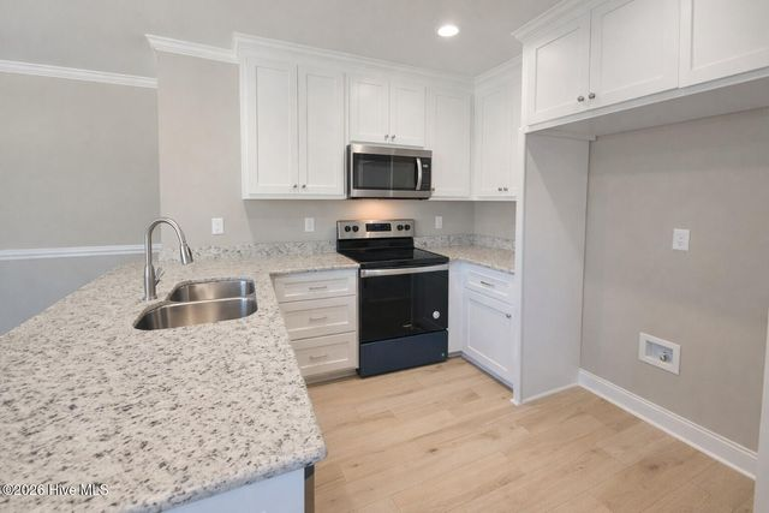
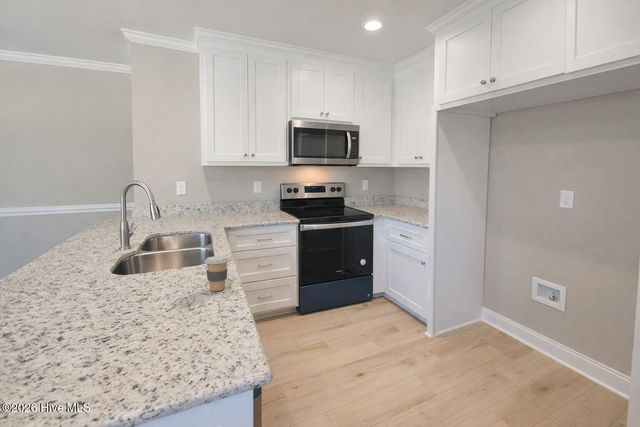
+ coffee cup [204,255,230,292]
